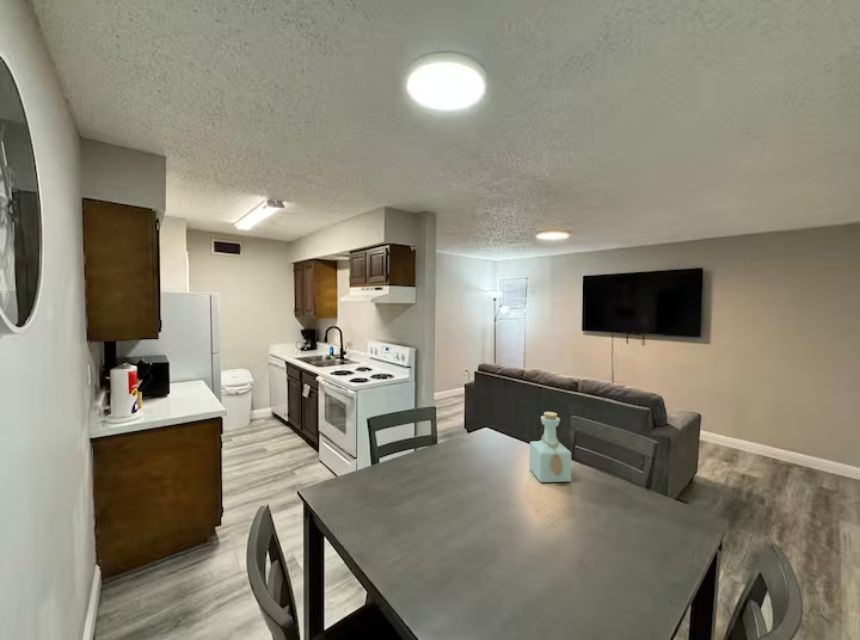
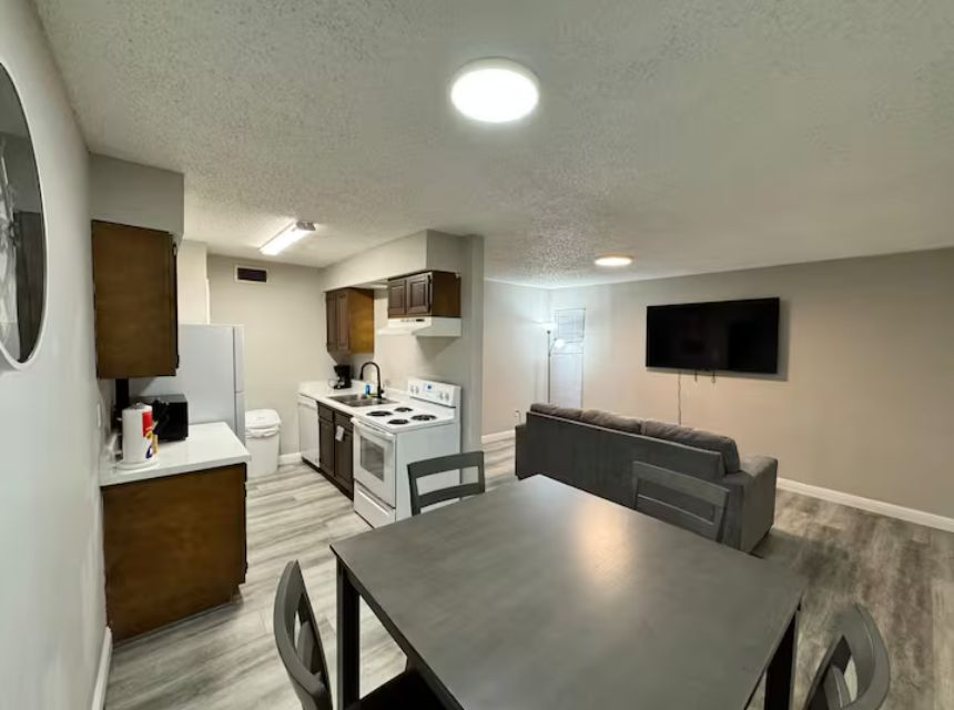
- bottle [528,411,572,483]
